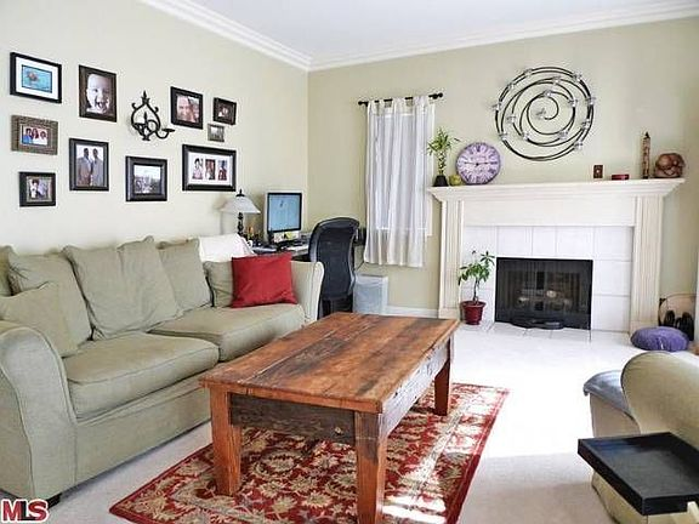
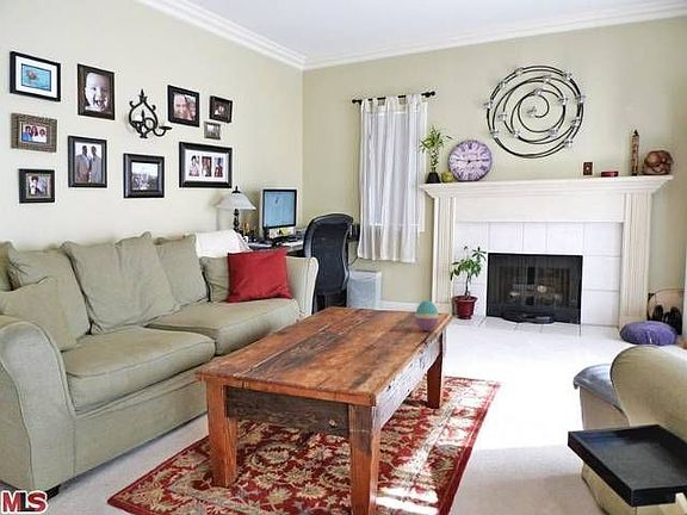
+ decorative egg [414,299,440,331]
